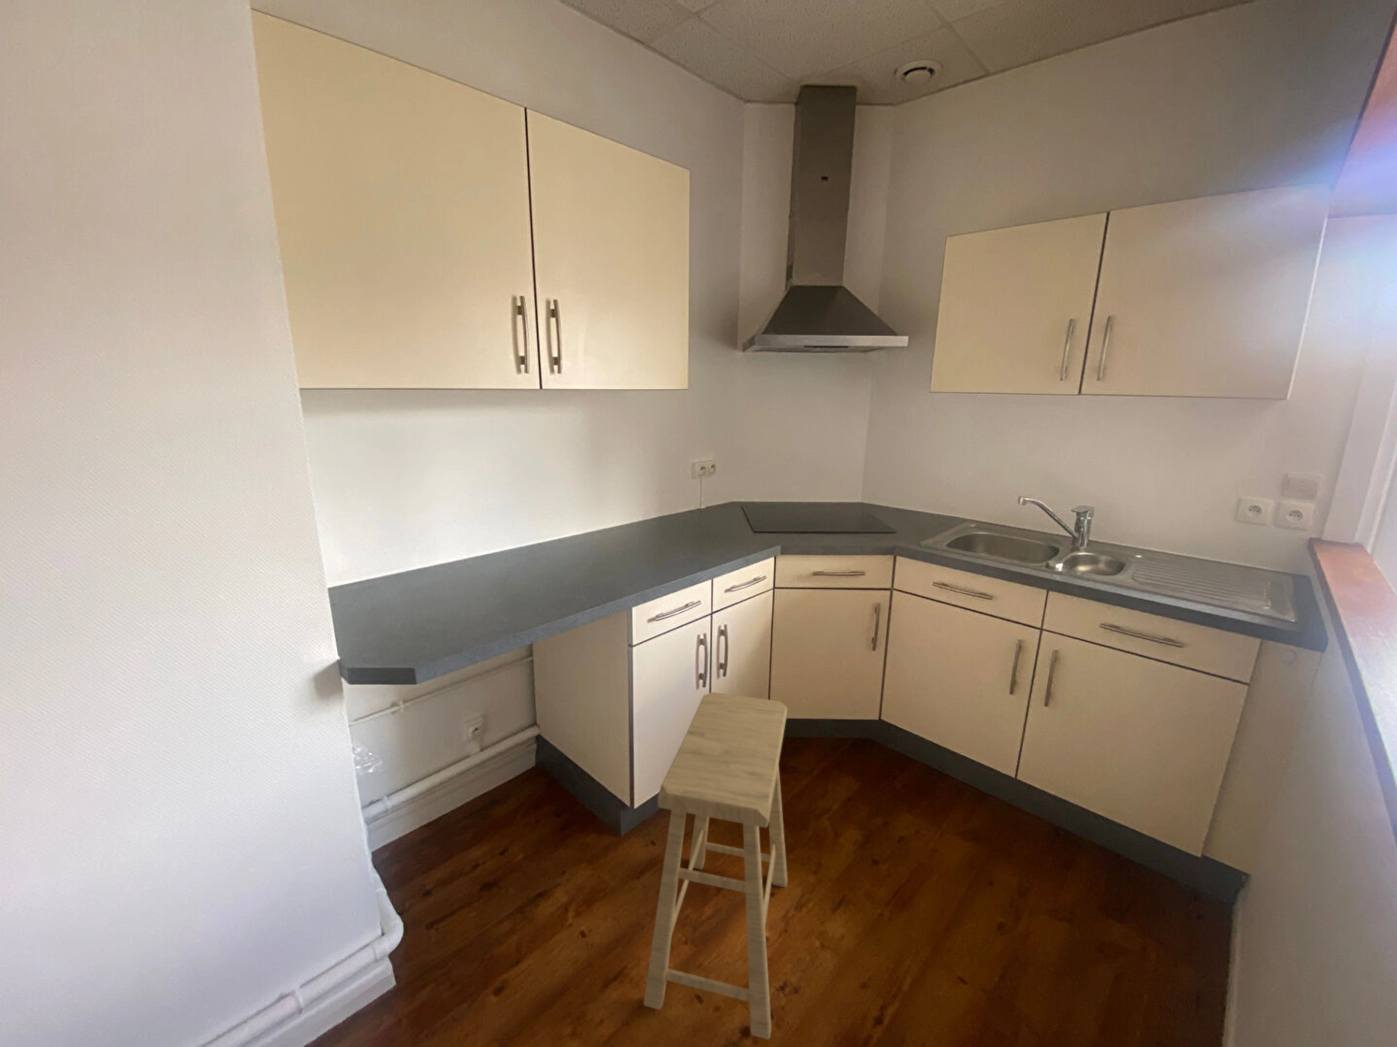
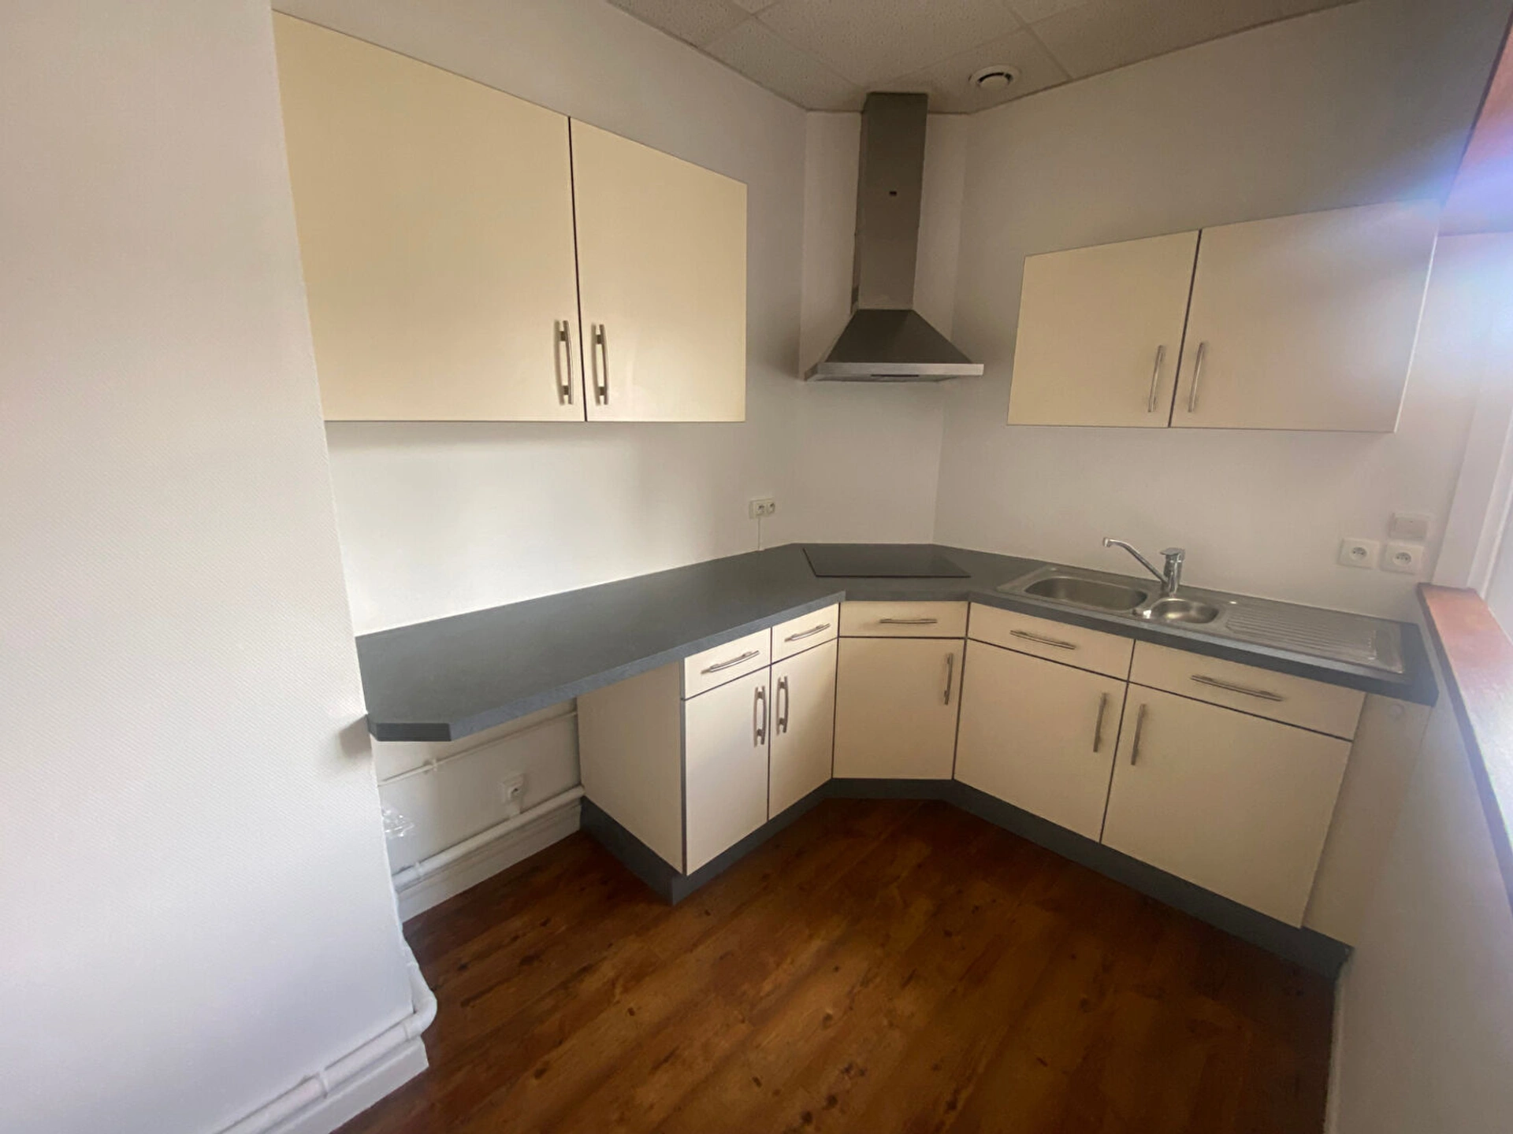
- stool [642,692,788,1040]
